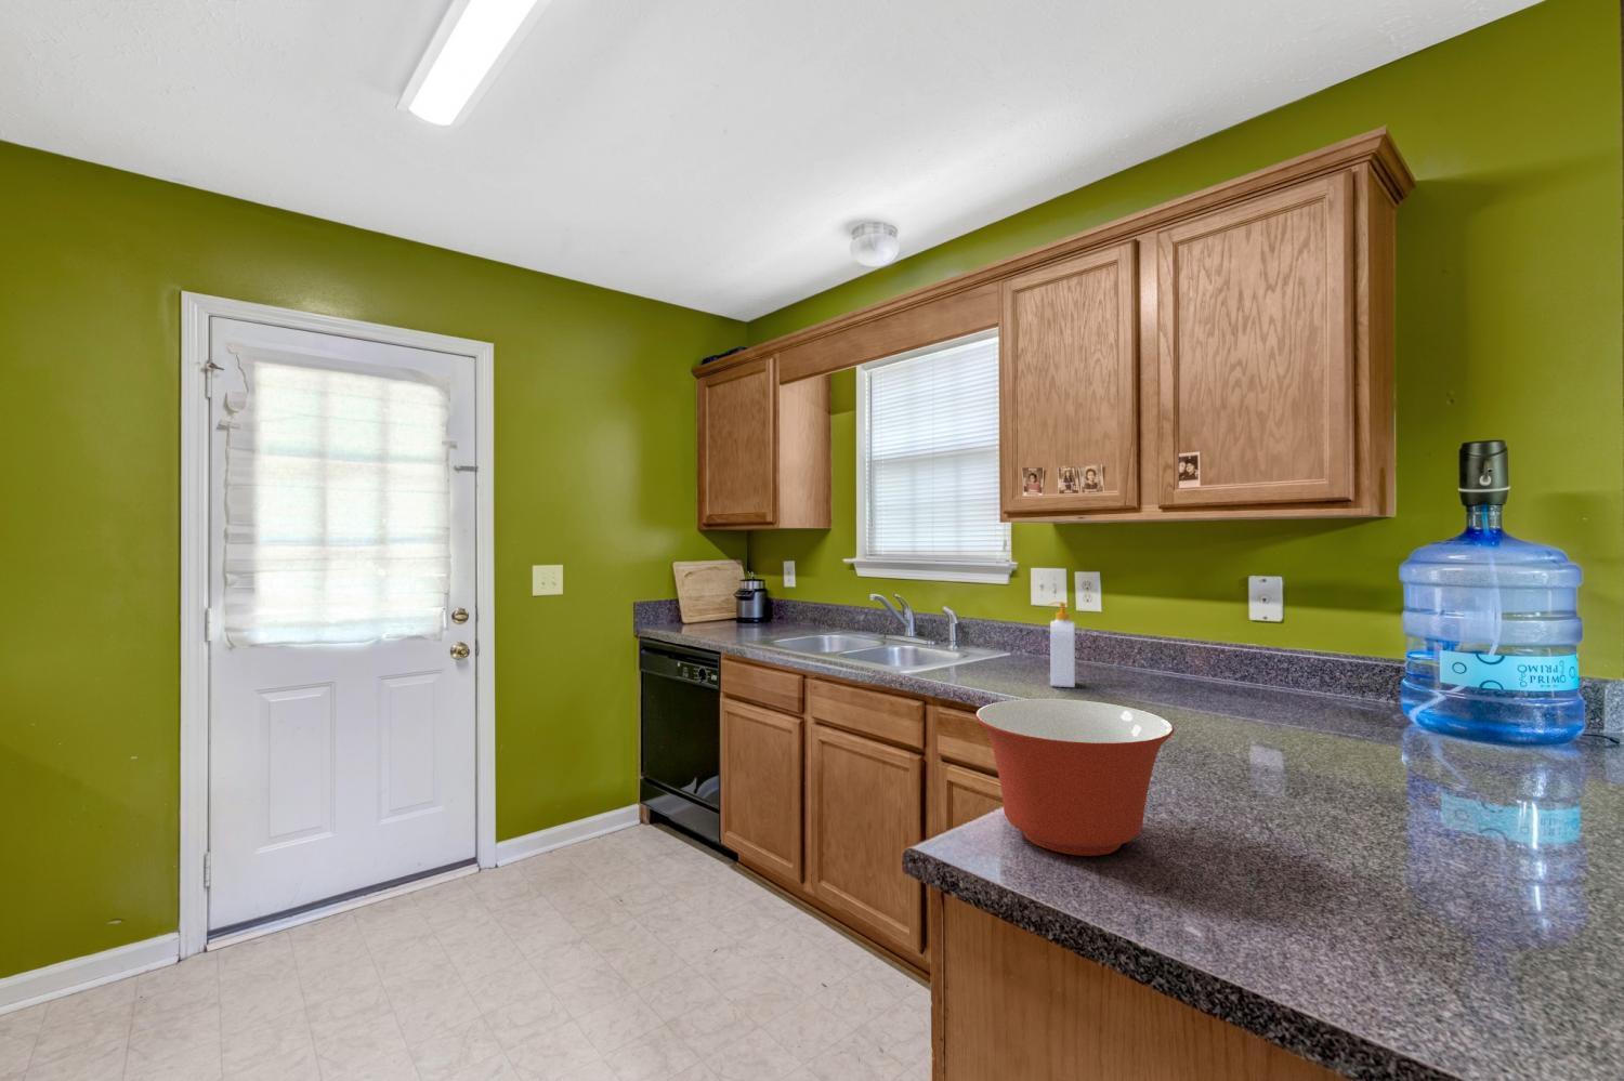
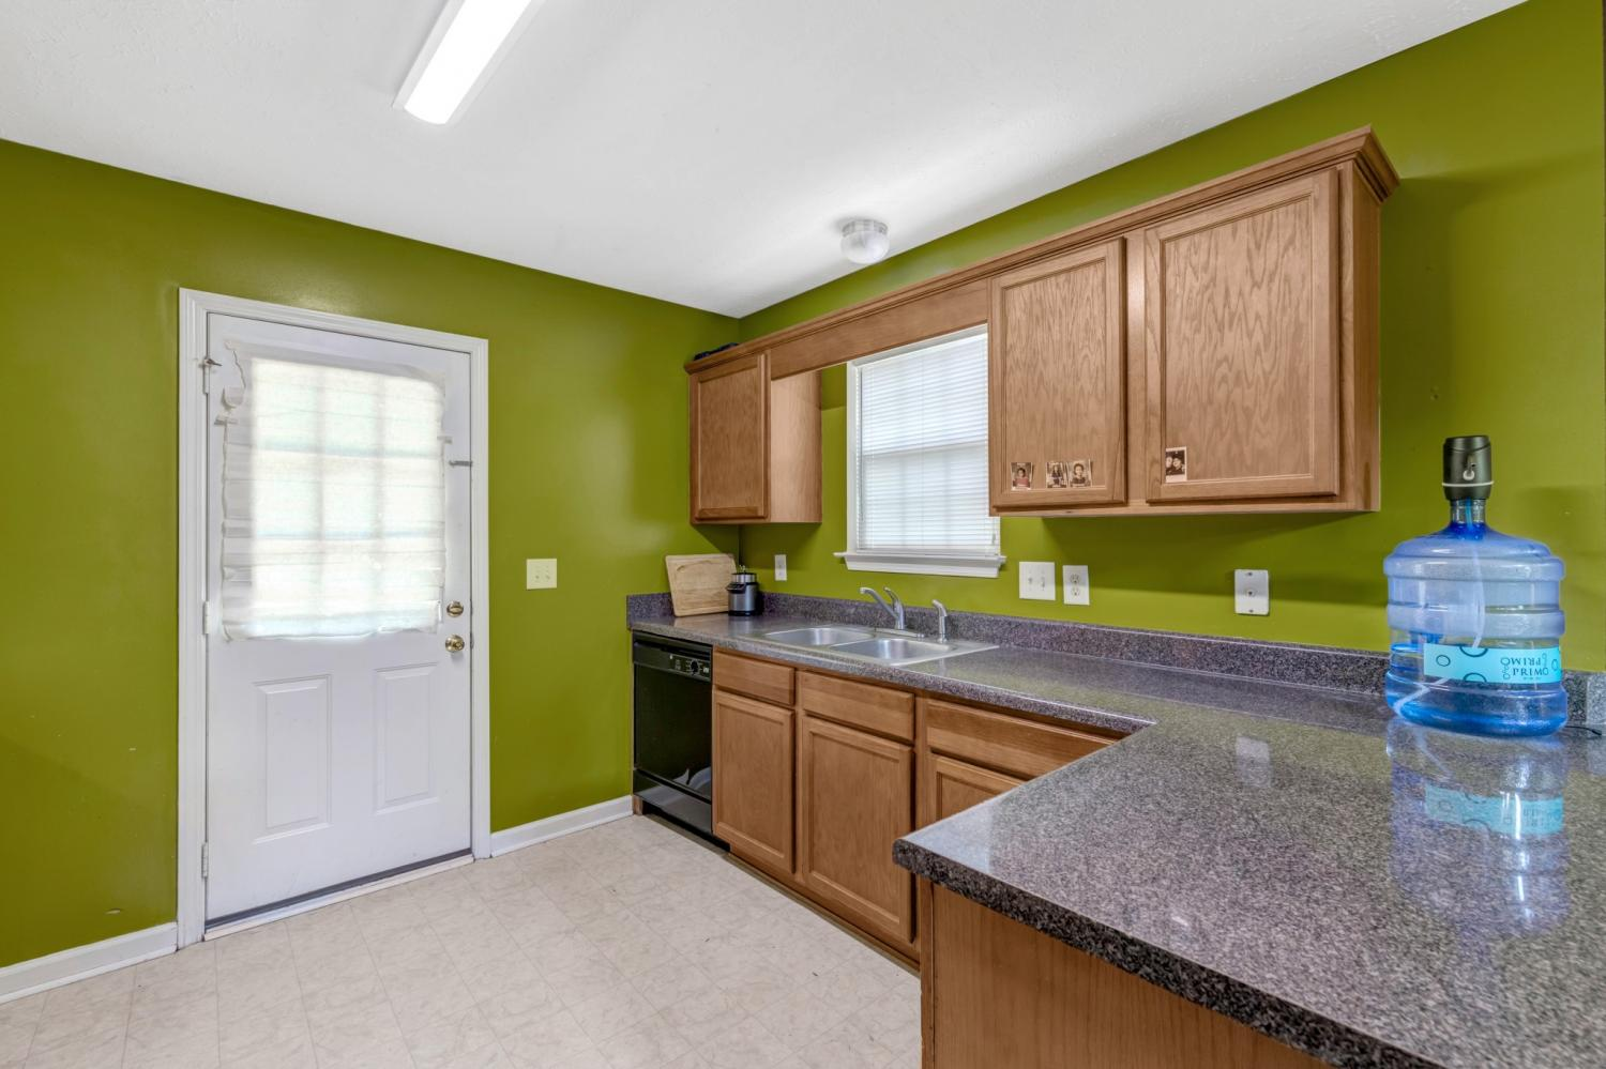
- mixing bowl [975,697,1175,857]
- soap bottle [1047,601,1076,688]
